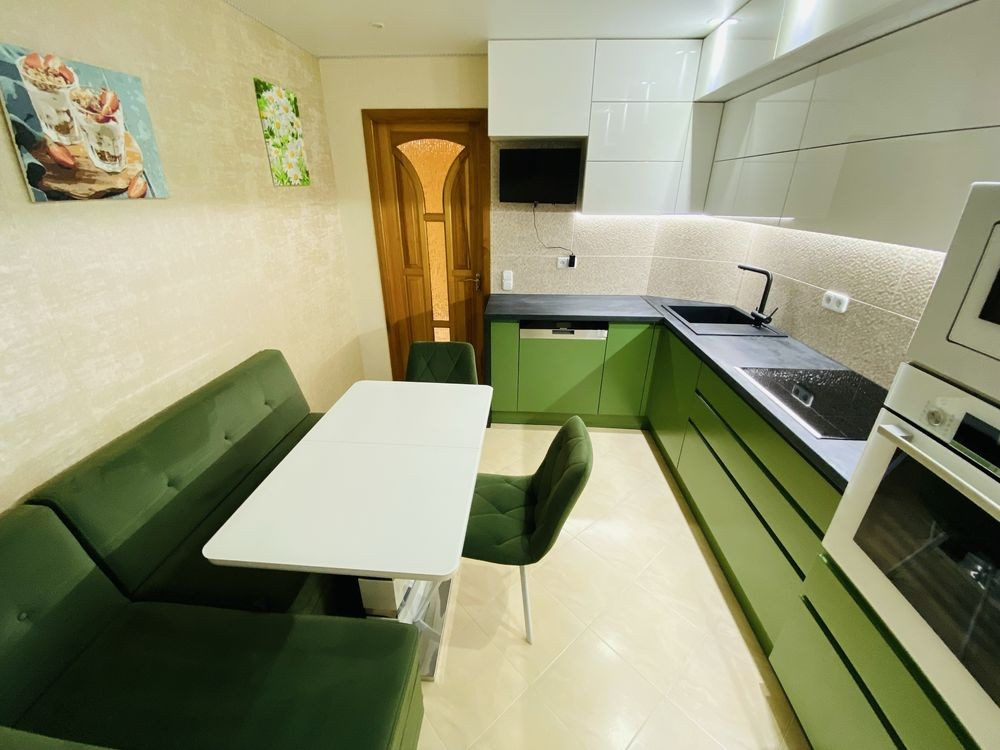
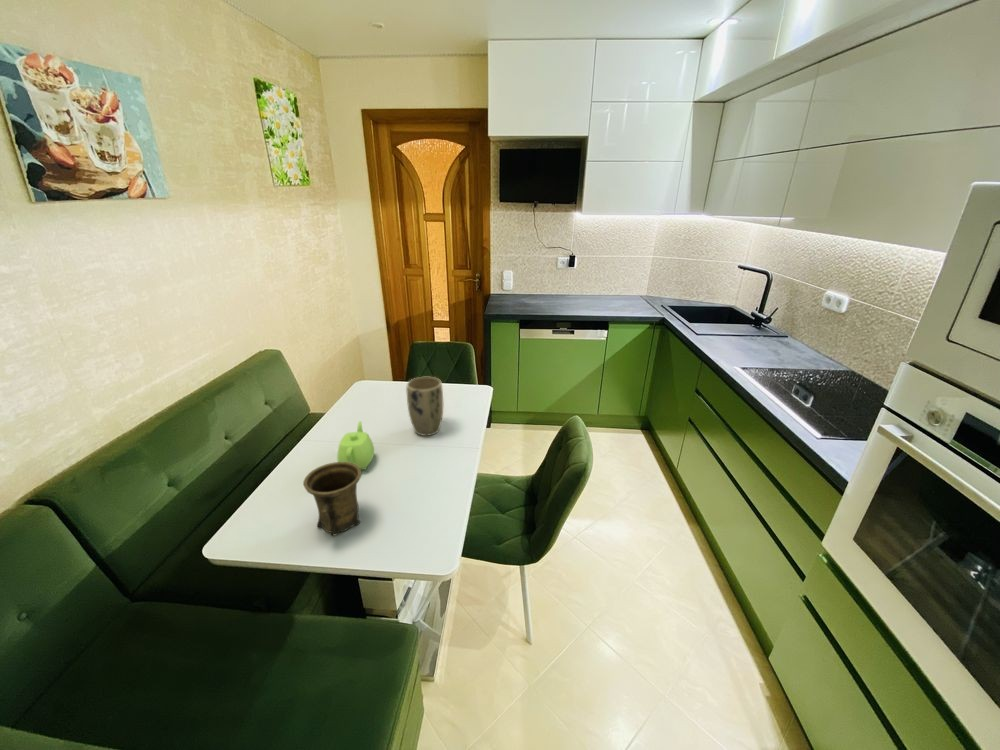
+ mug [302,461,362,536]
+ plant pot [405,376,444,437]
+ teapot [336,420,375,471]
